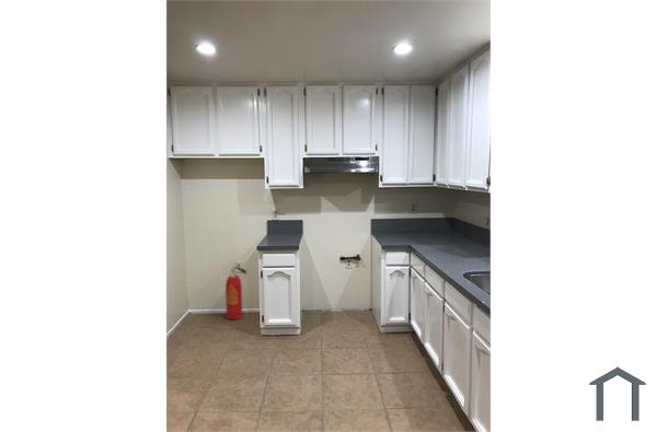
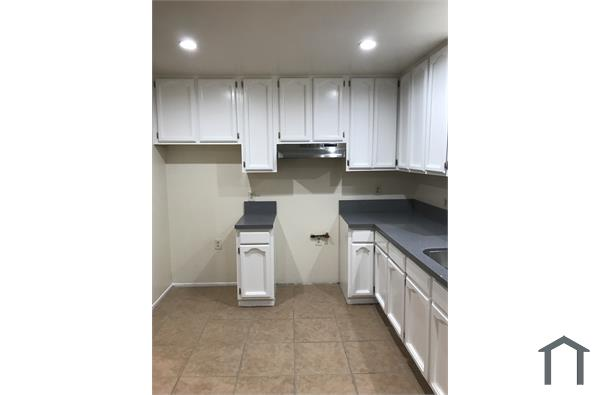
- fire extinguisher [223,266,247,320]
